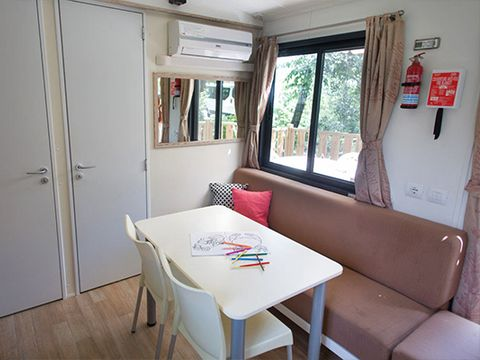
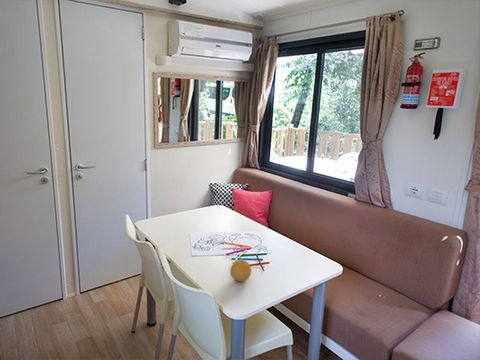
+ fruit [229,259,252,282]
